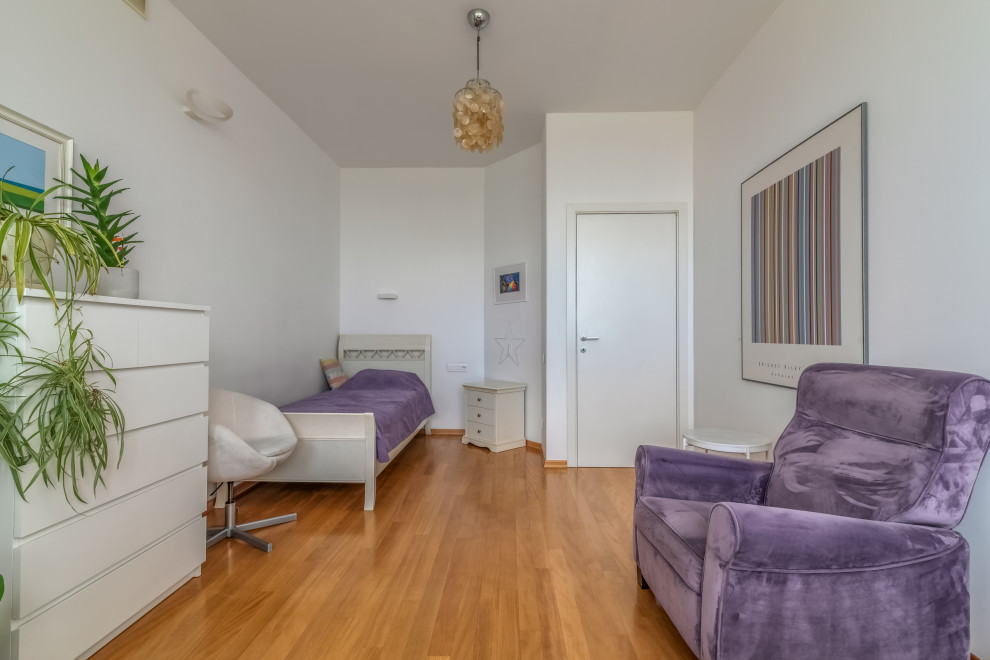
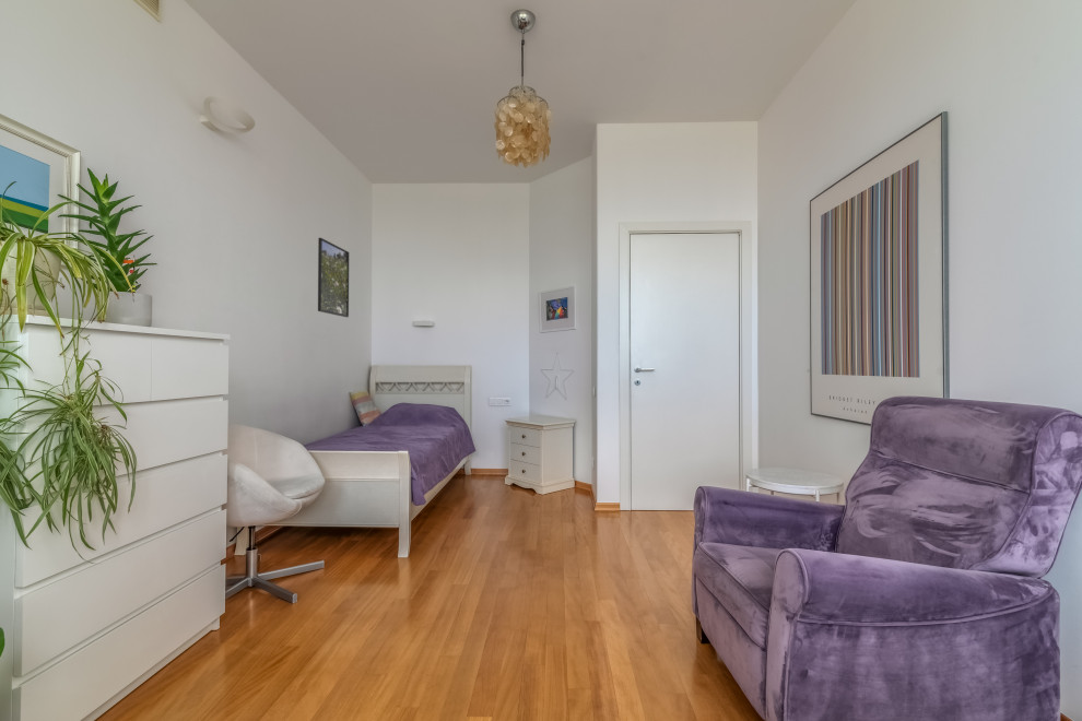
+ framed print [317,237,350,318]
